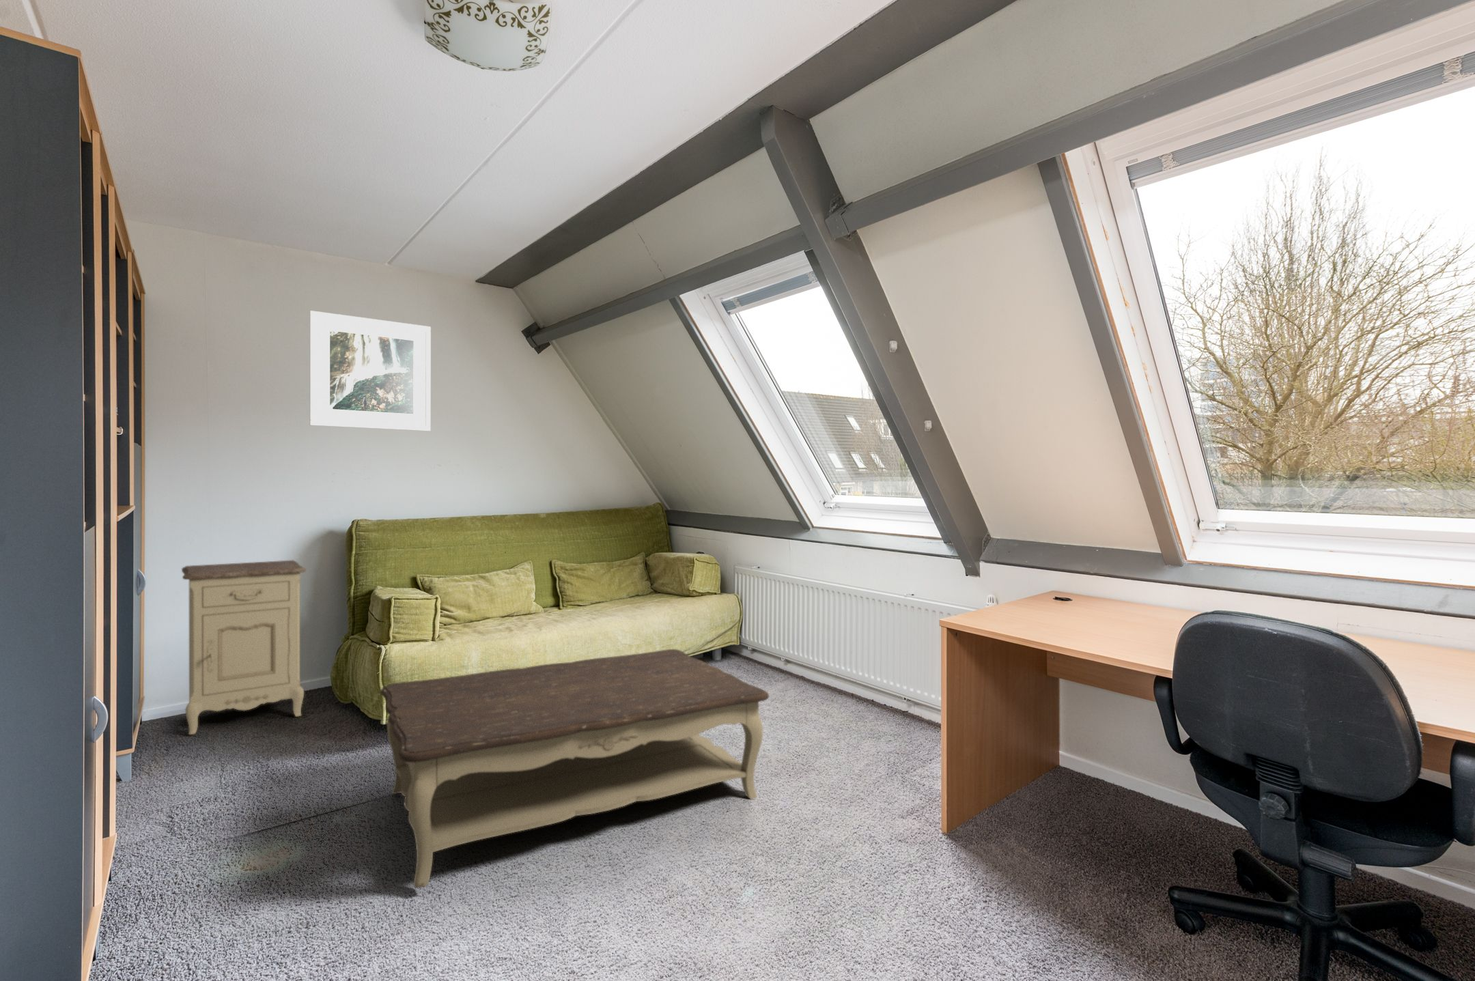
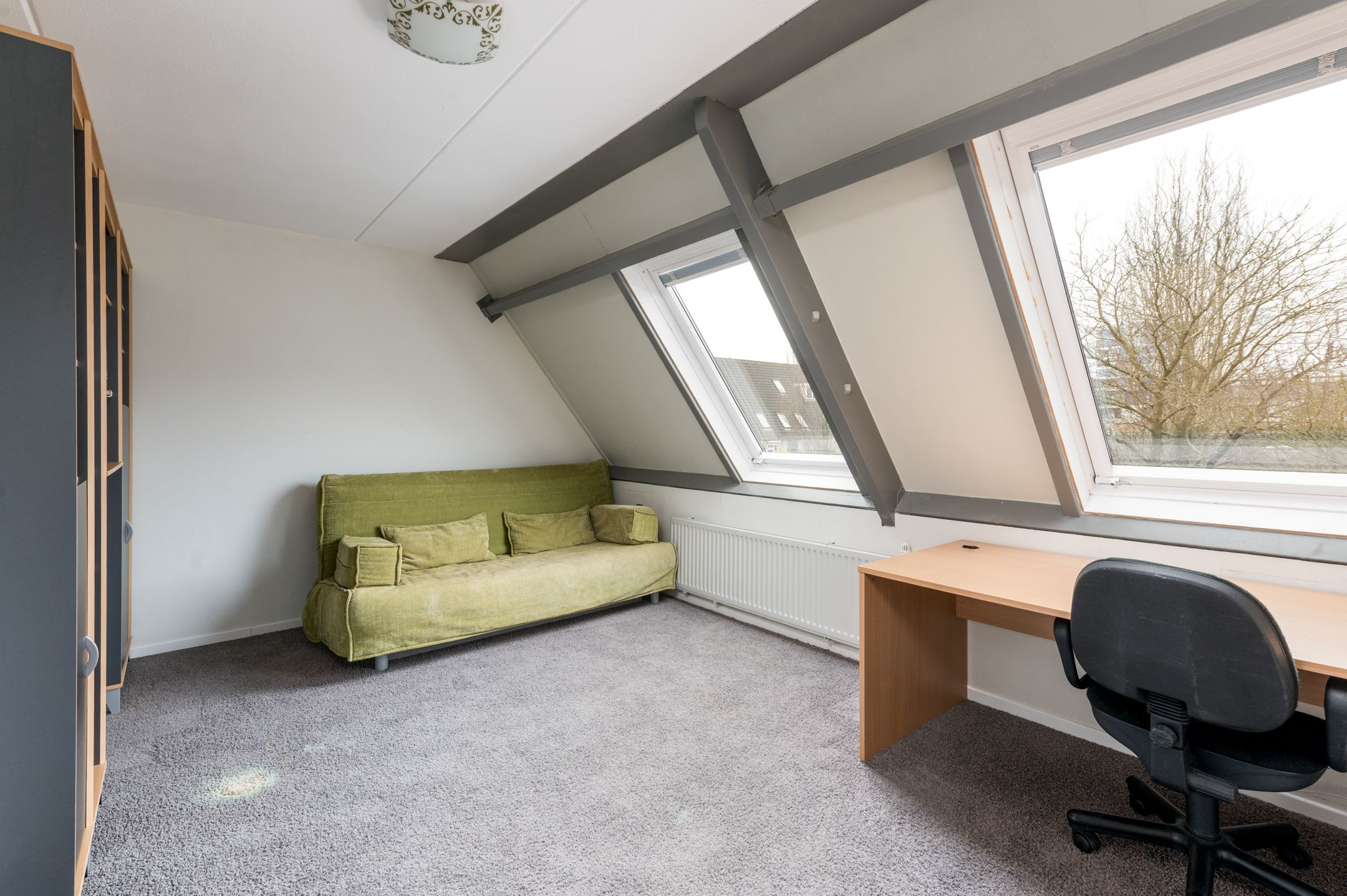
- nightstand [181,559,307,736]
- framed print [309,310,431,431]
- coffee table [380,648,770,889]
